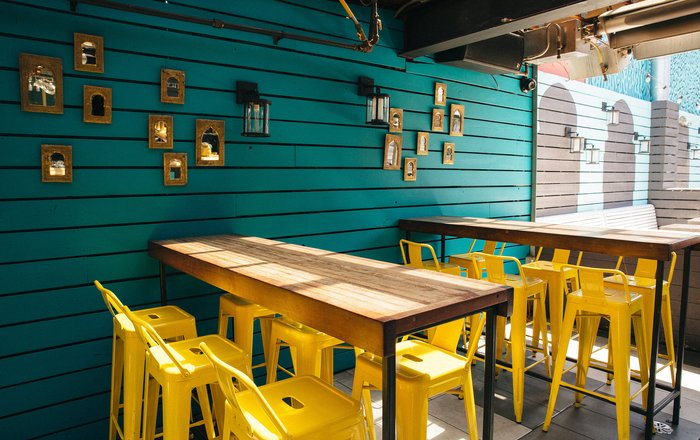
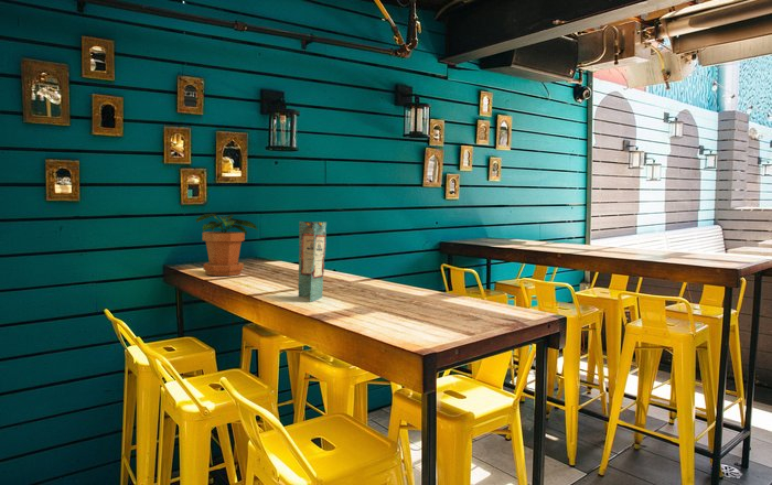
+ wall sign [297,220,328,303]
+ potted plant [195,213,259,277]
